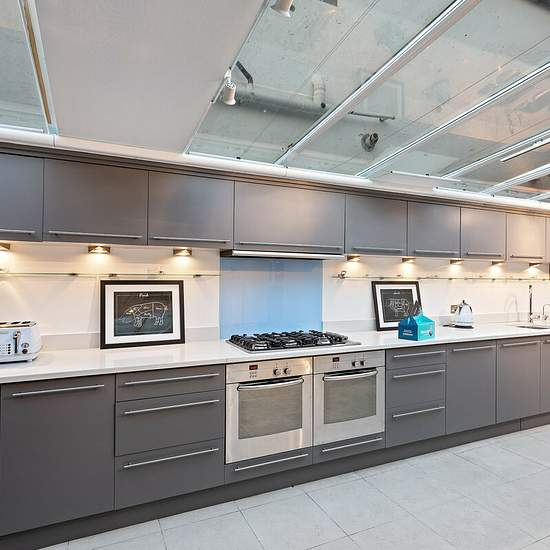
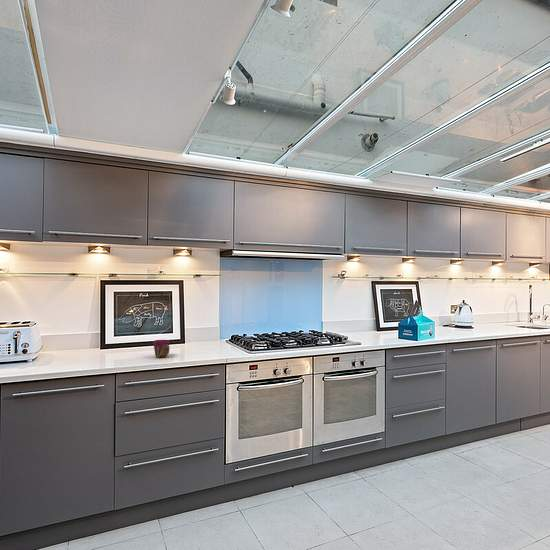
+ cup [152,339,171,359]
